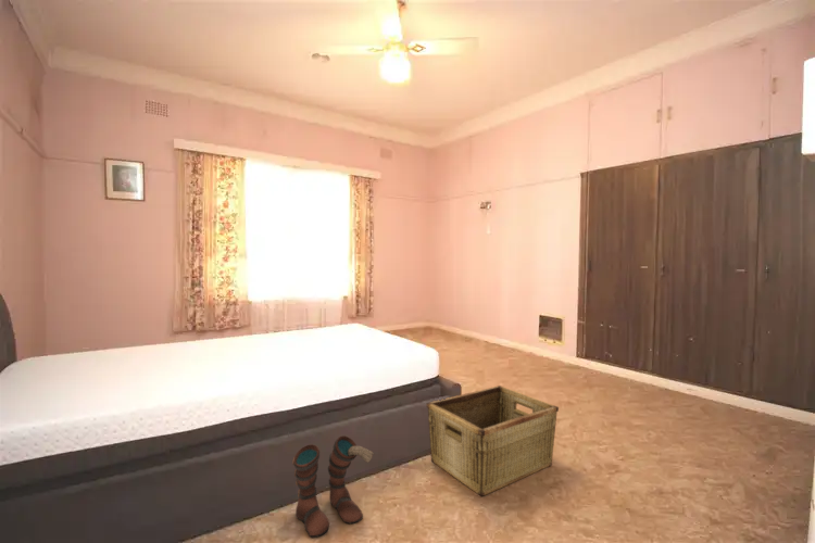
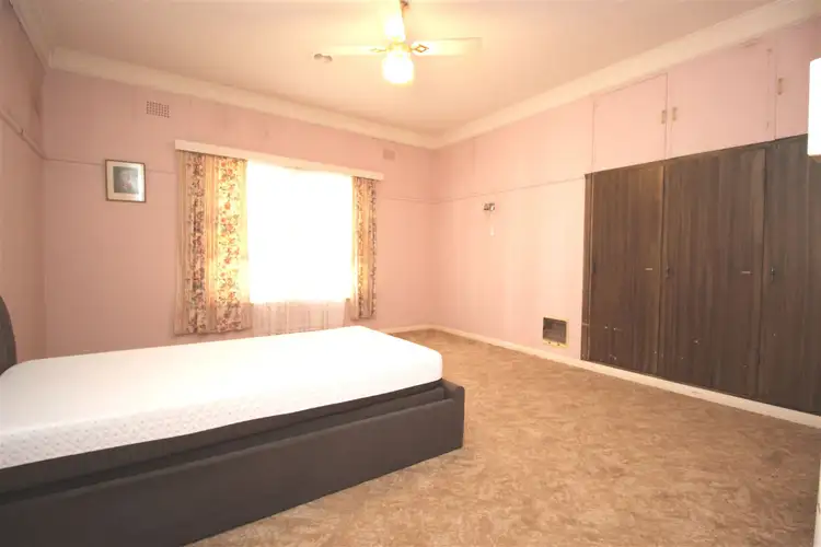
- boots [291,434,375,539]
- hamper [426,384,560,497]
